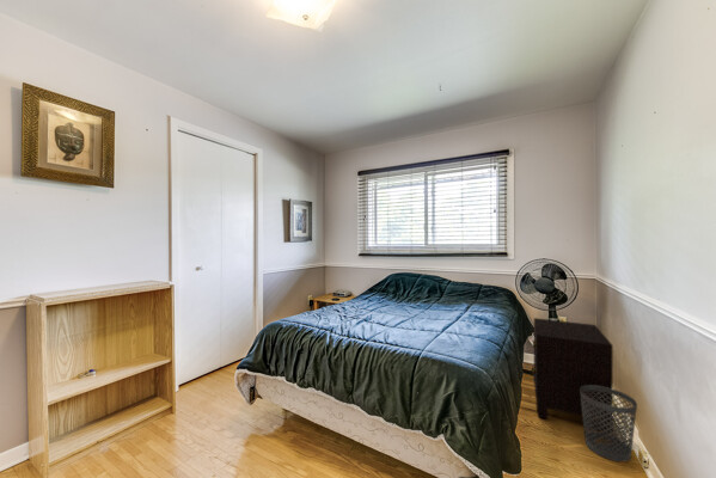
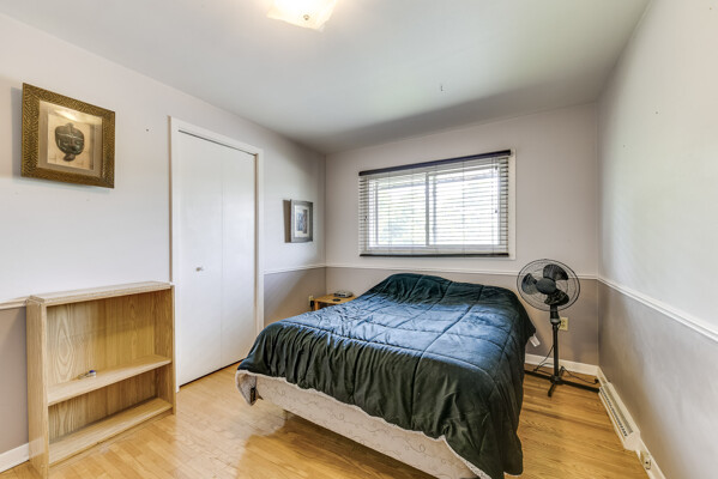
- wastebasket [580,385,638,464]
- nightstand [532,317,613,434]
